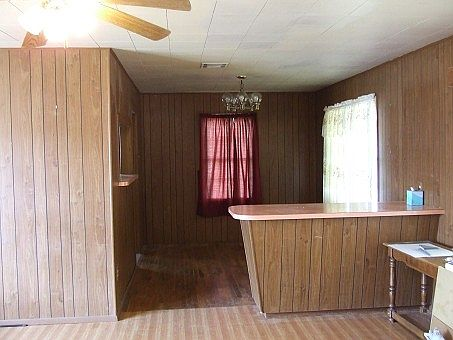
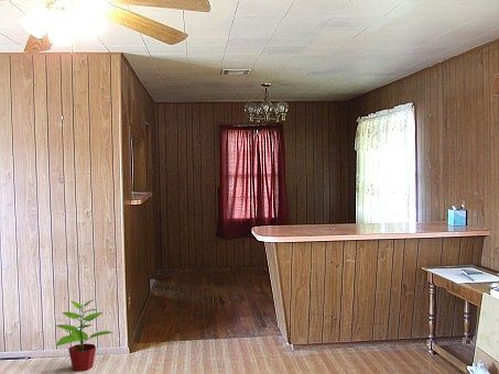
+ potted plant [54,298,113,372]
